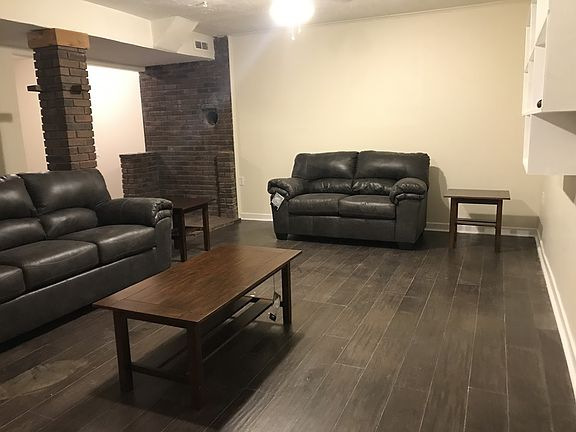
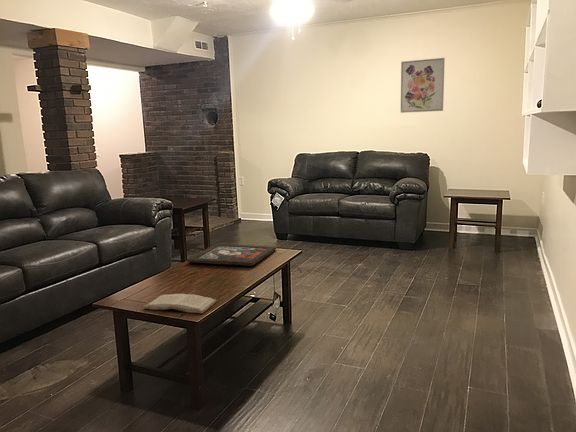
+ religious icon [186,242,277,267]
+ wall art [400,57,446,114]
+ book [142,293,218,314]
